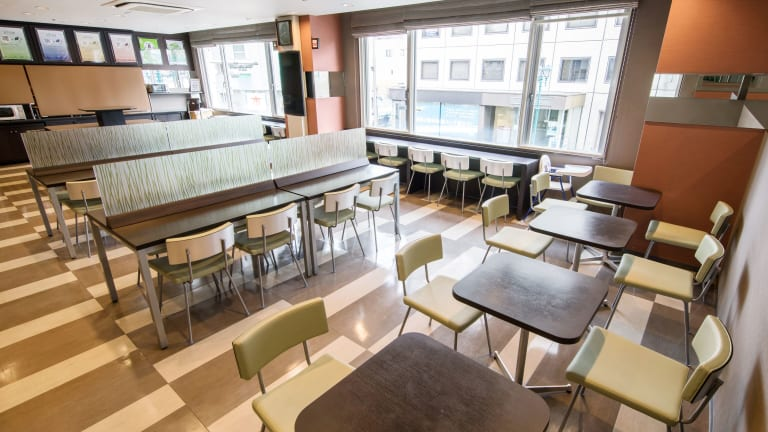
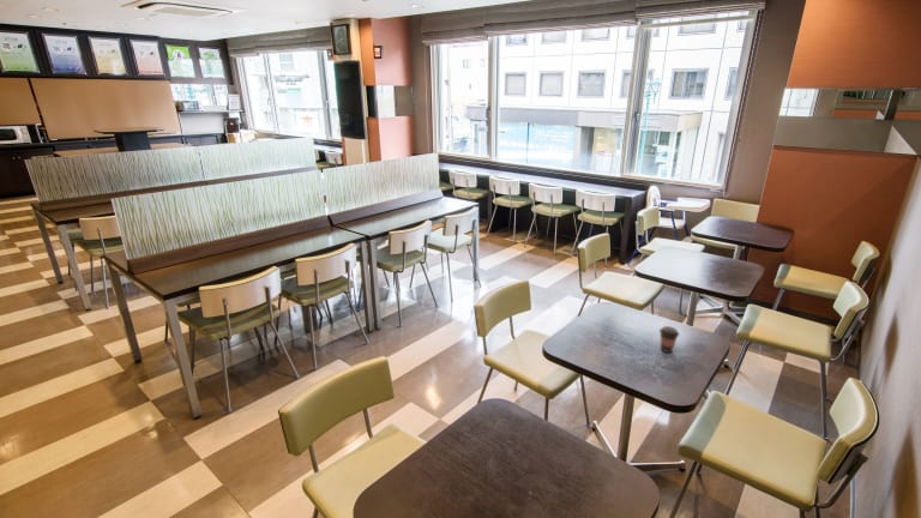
+ coffee cup [658,325,680,354]
